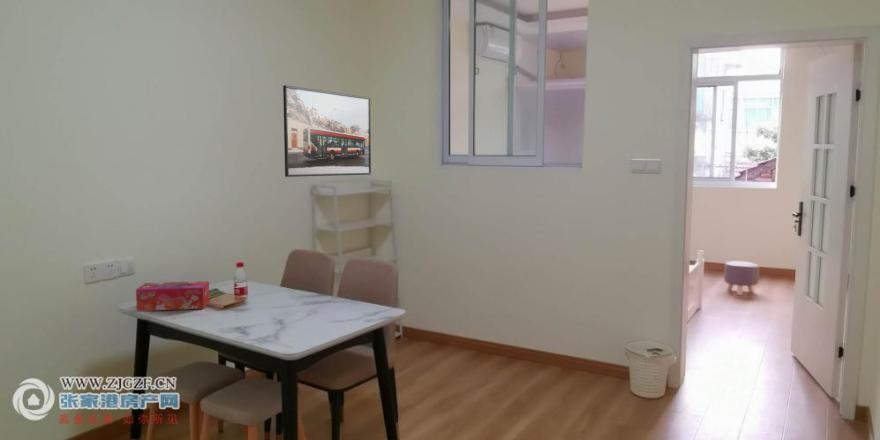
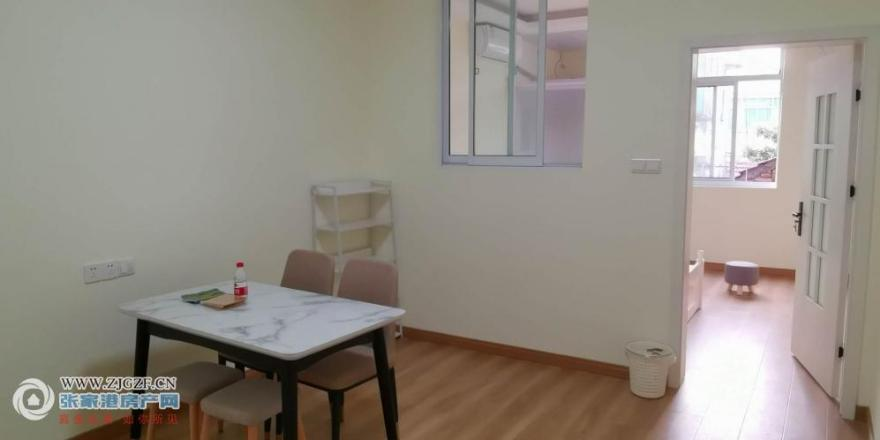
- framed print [282,84,372,178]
- tissue box [135,280,211,312]
